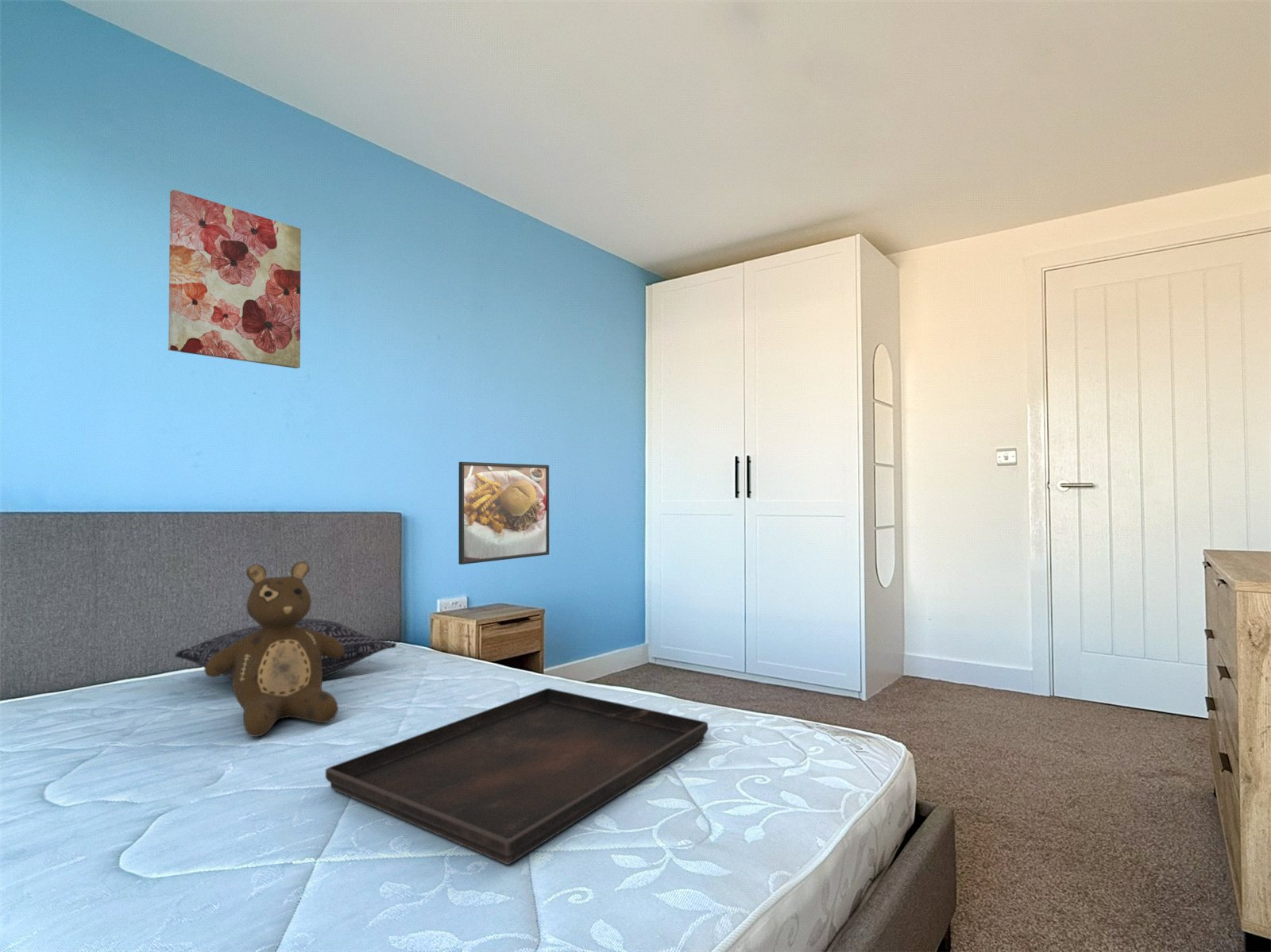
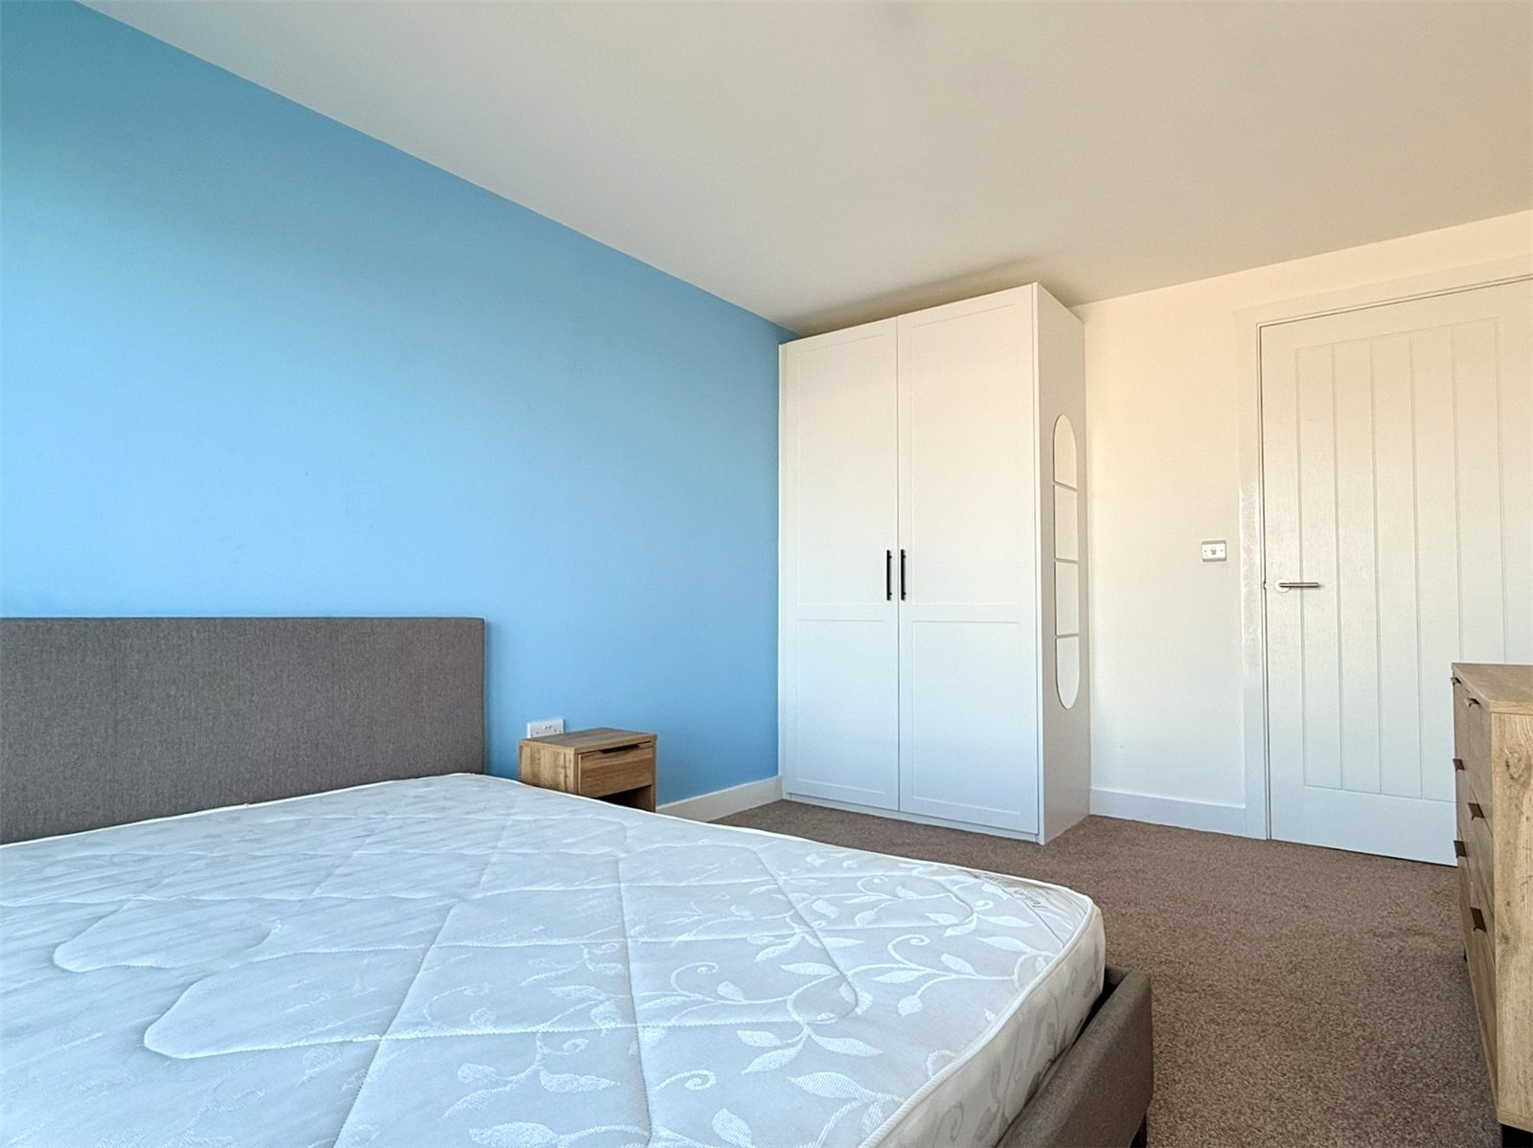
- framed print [458,461,550,565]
- wall art [168,189,302,369]
- pillow [173,618,397,680]
- serving tray [325,688,709,865]
- teddy bear [203,561,344,738]
